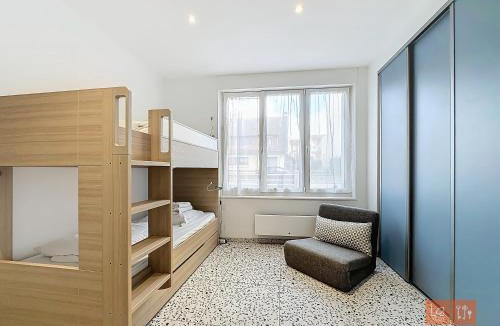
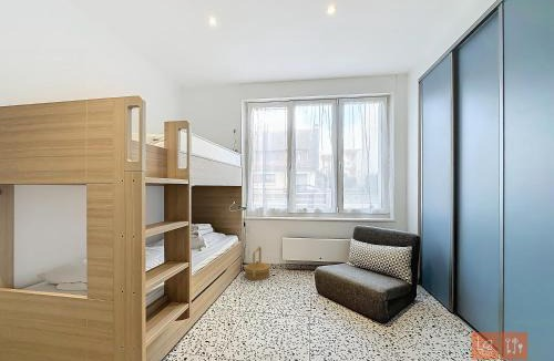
+ basket [244,246,271,281]
